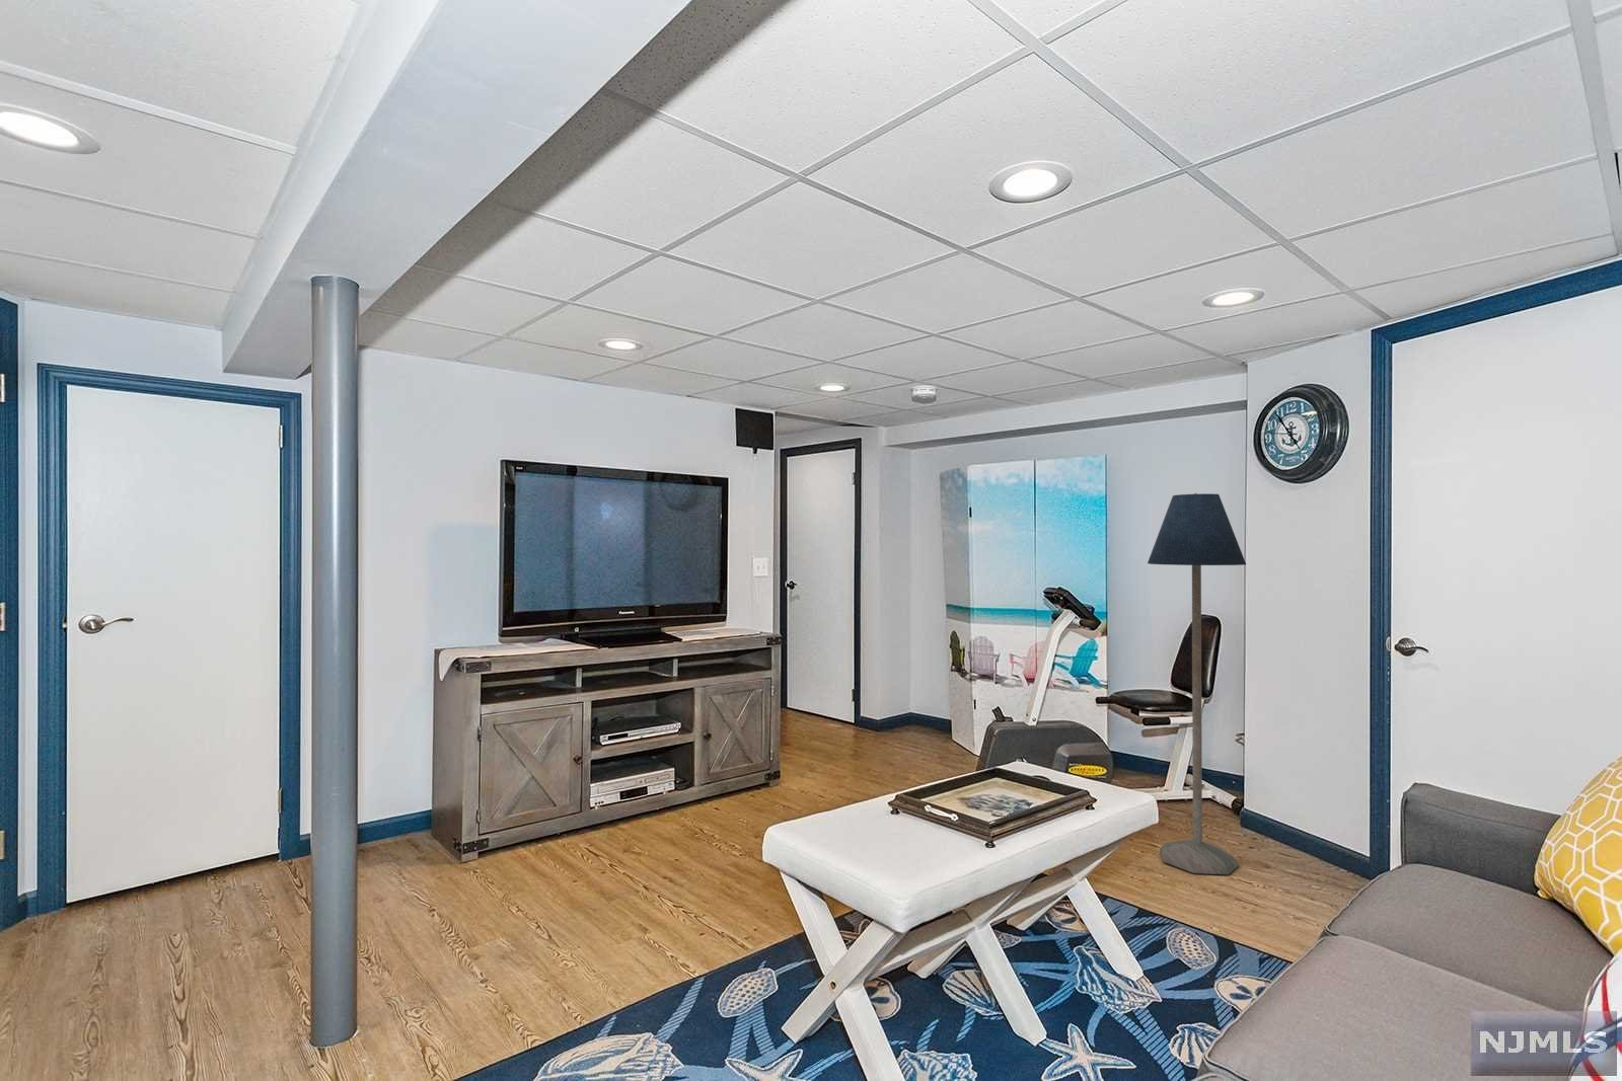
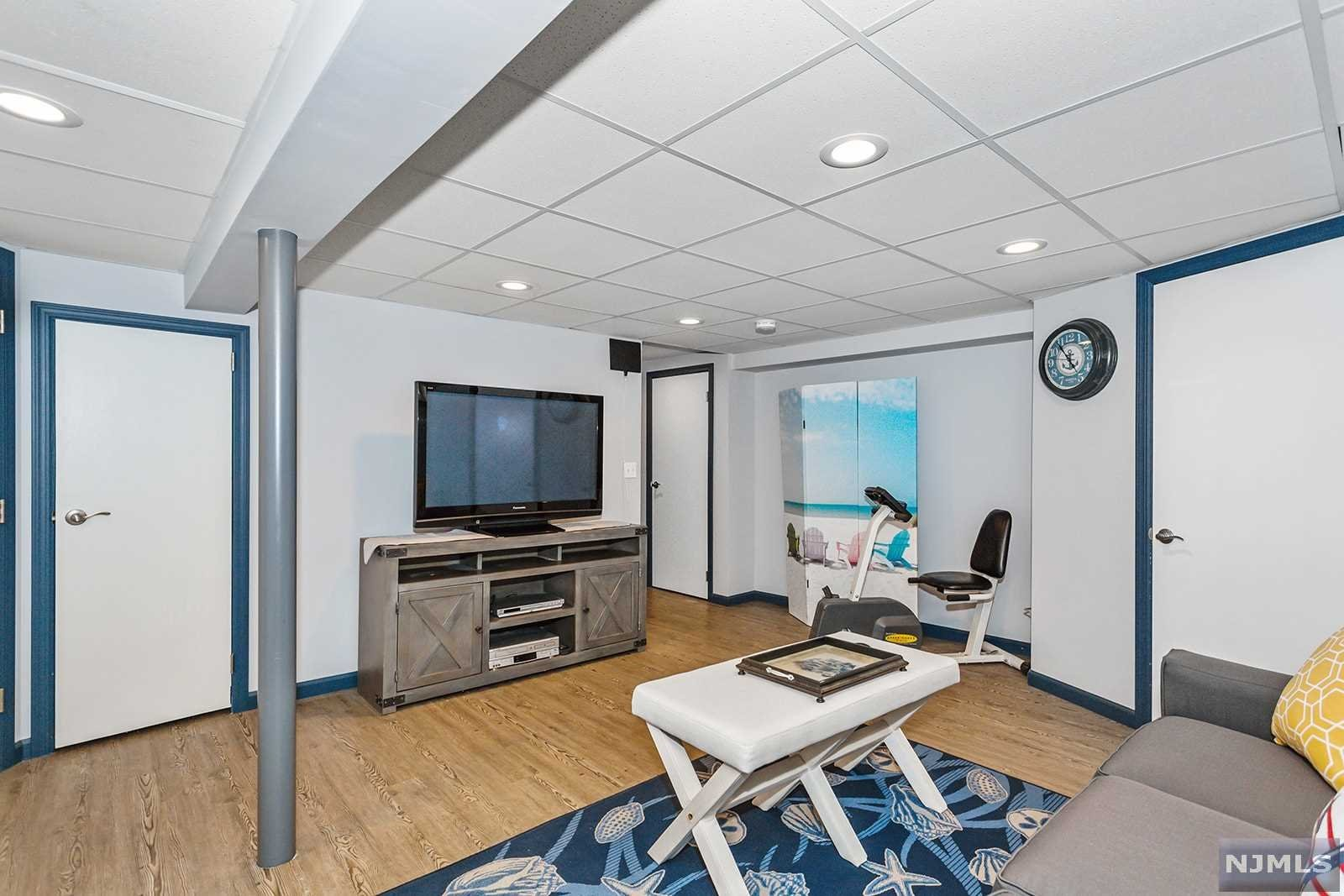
- floor lamp [1147,492,1247,876]
